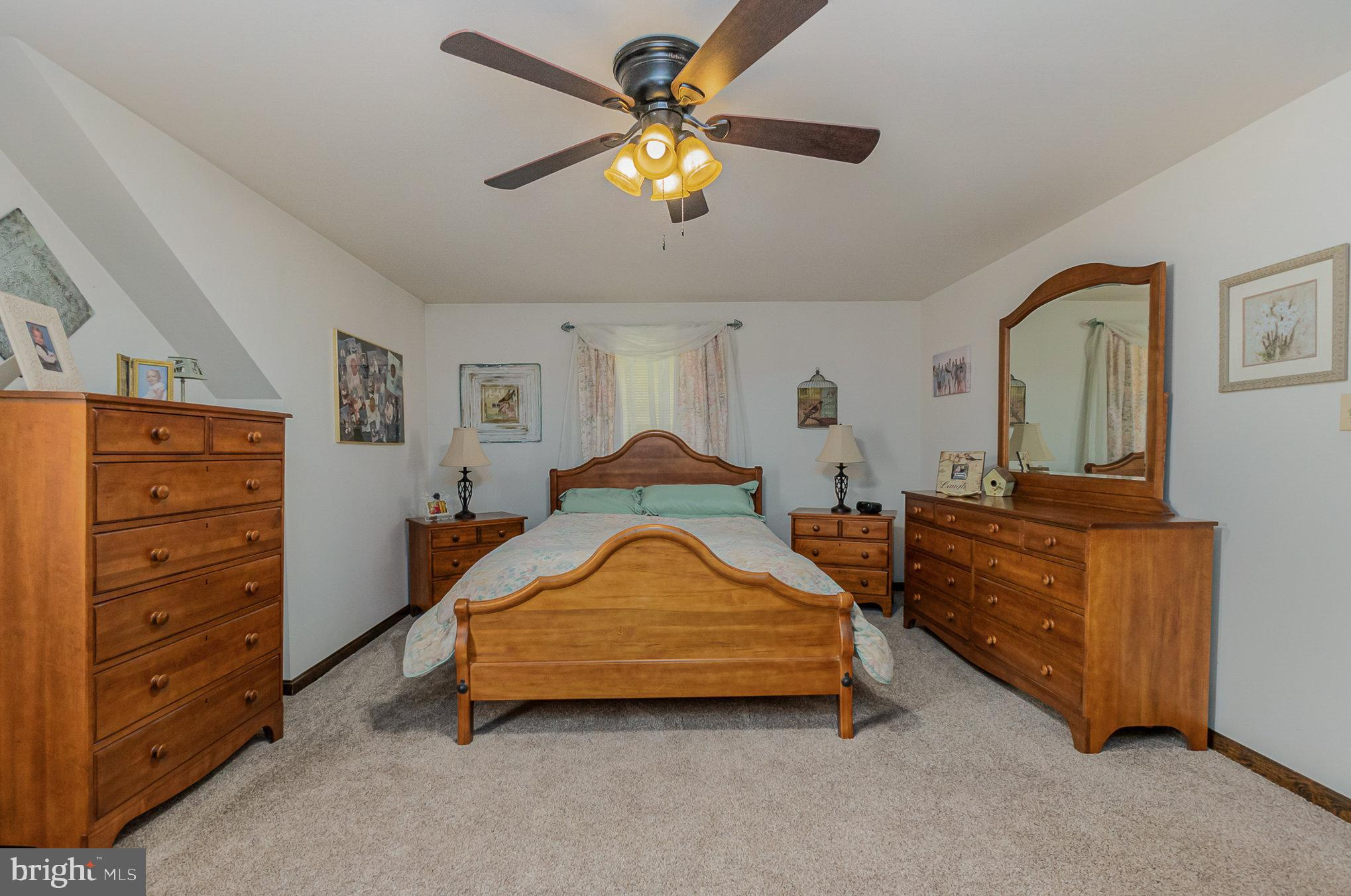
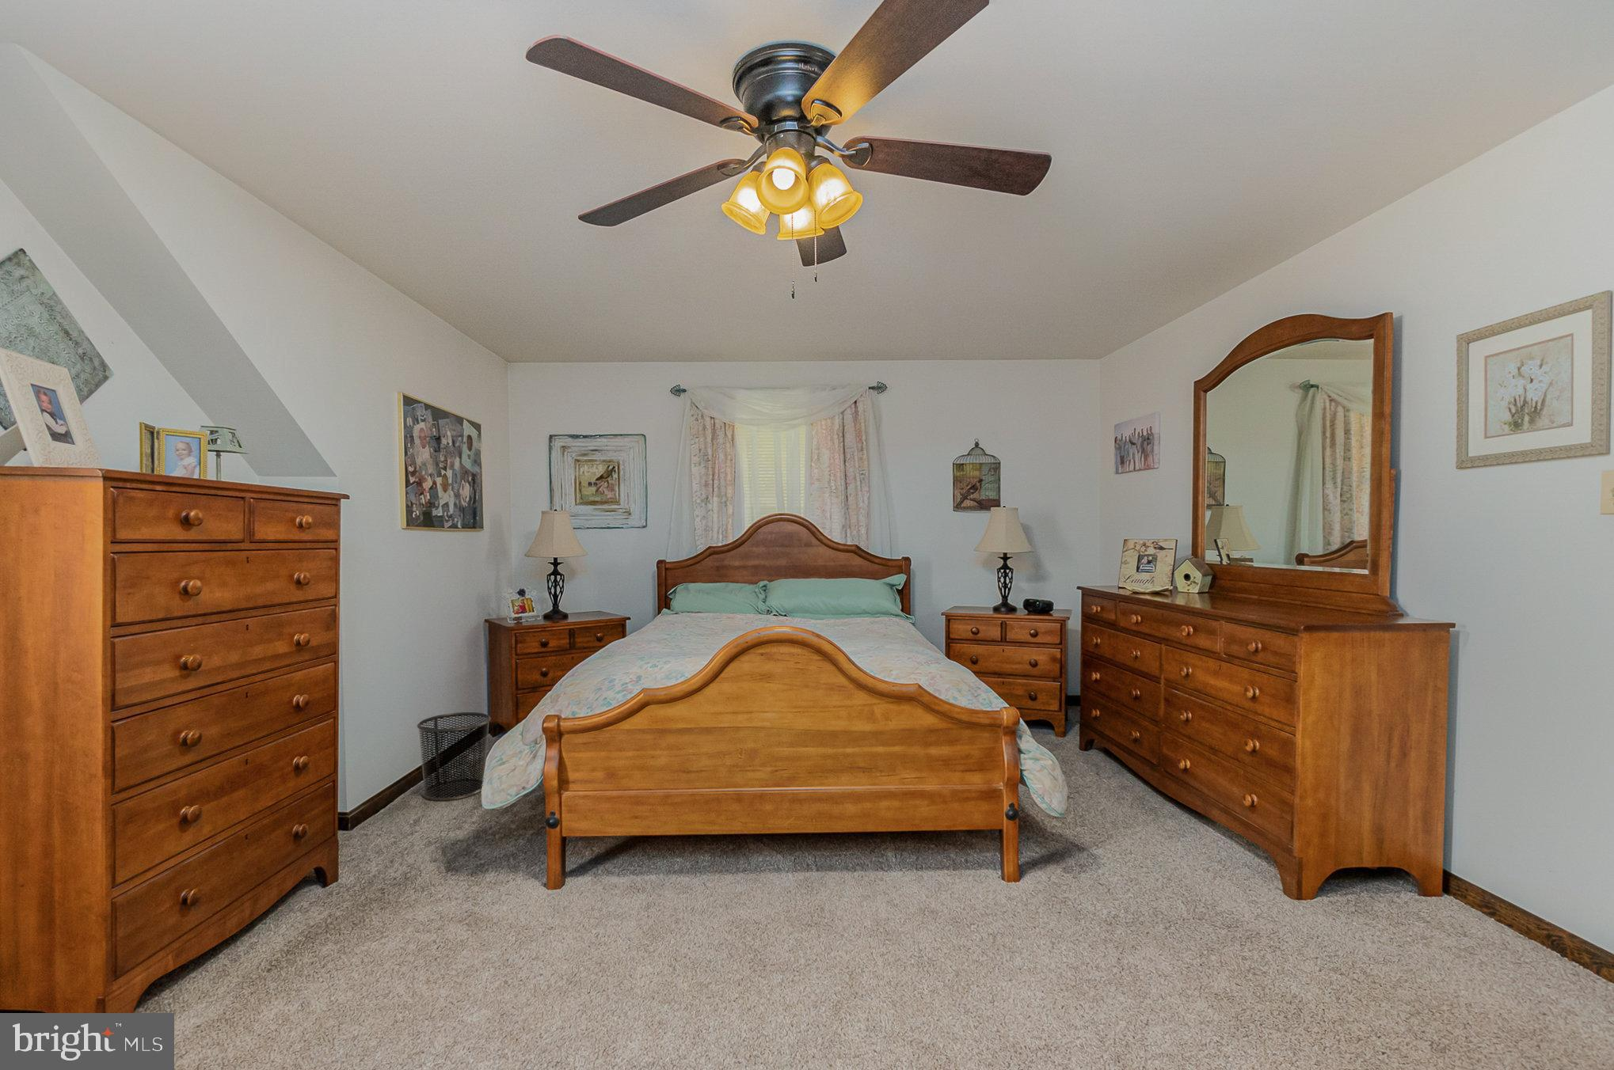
+ waste bin [417,712,492,801]
